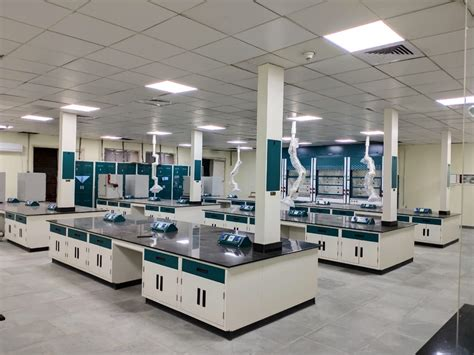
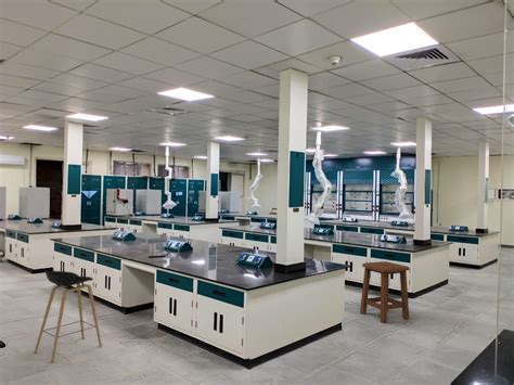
+ stool [34,270,103,363]
+ stool [359,260,410,323]
